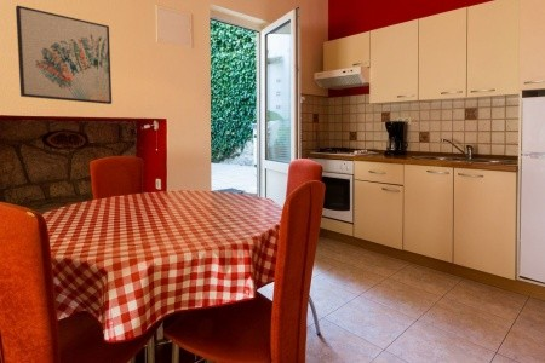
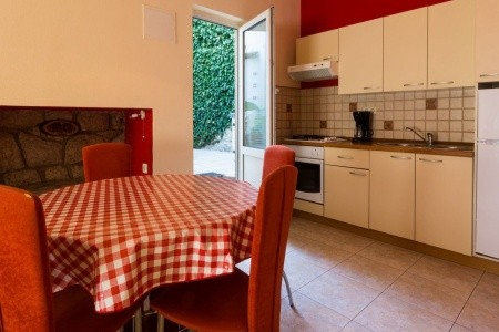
- wall art [15,5,113,105]
